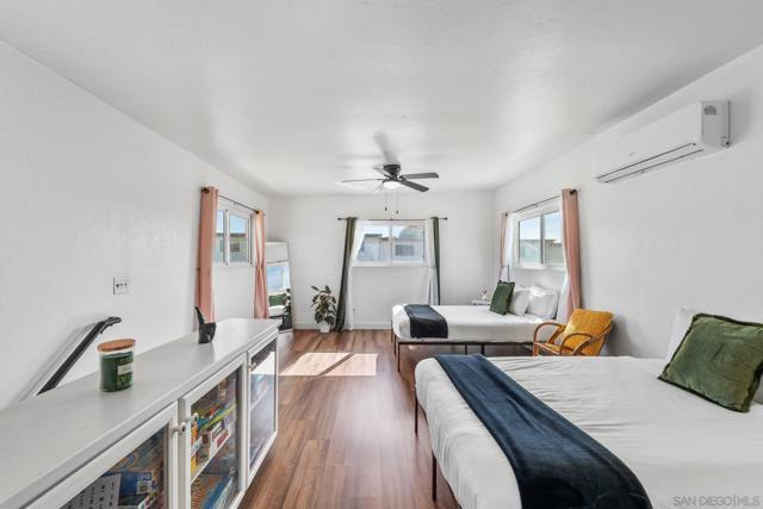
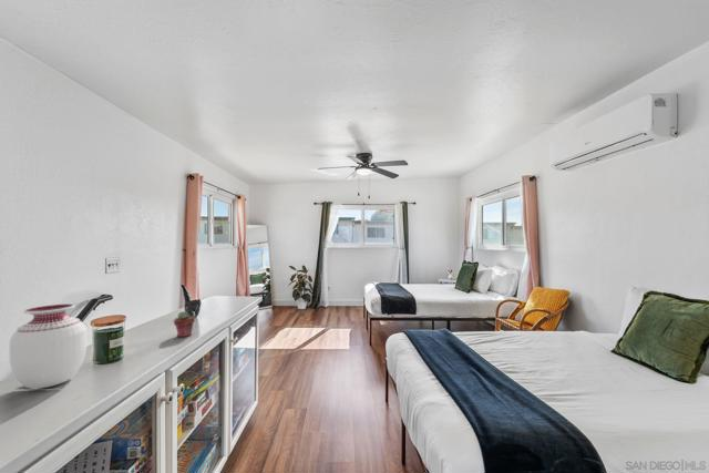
+ vase [9,304,88,390]
+ potted succulent [173,310,196,338]
